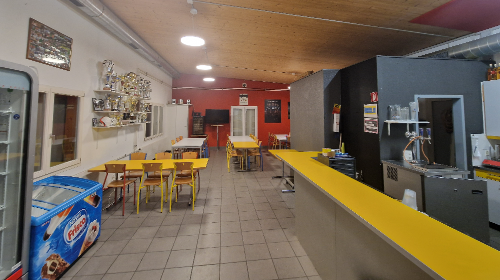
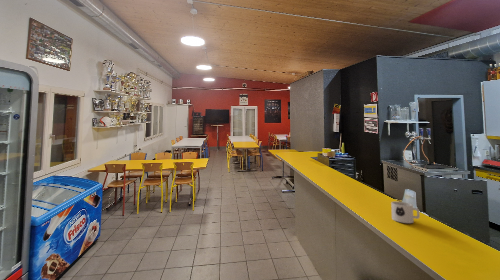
+ mug [390,201,421,224]
